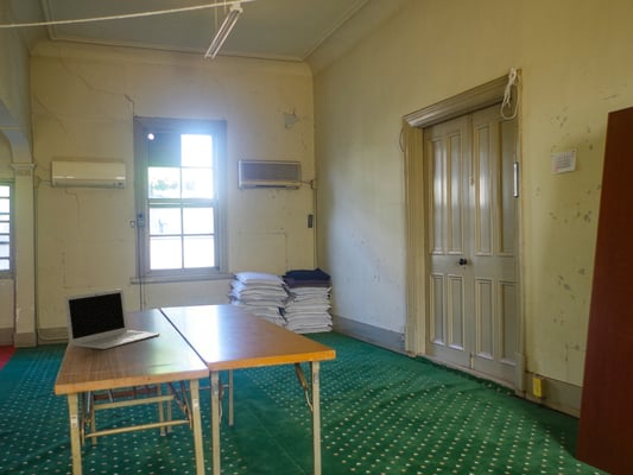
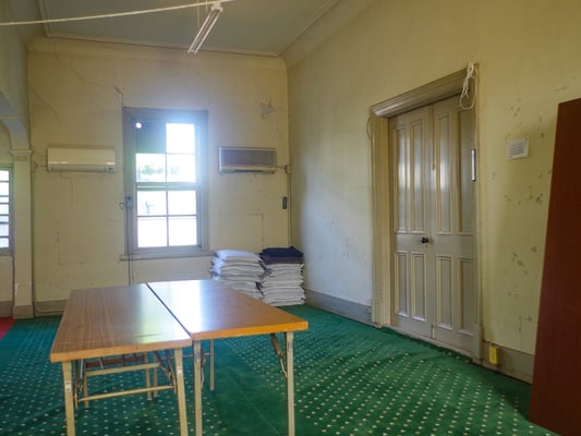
- laptop [63,287,160,350]
